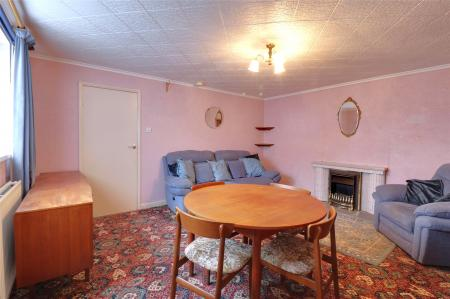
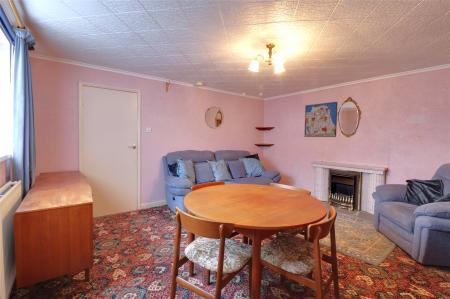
+ wall art [303,101,338,138]
